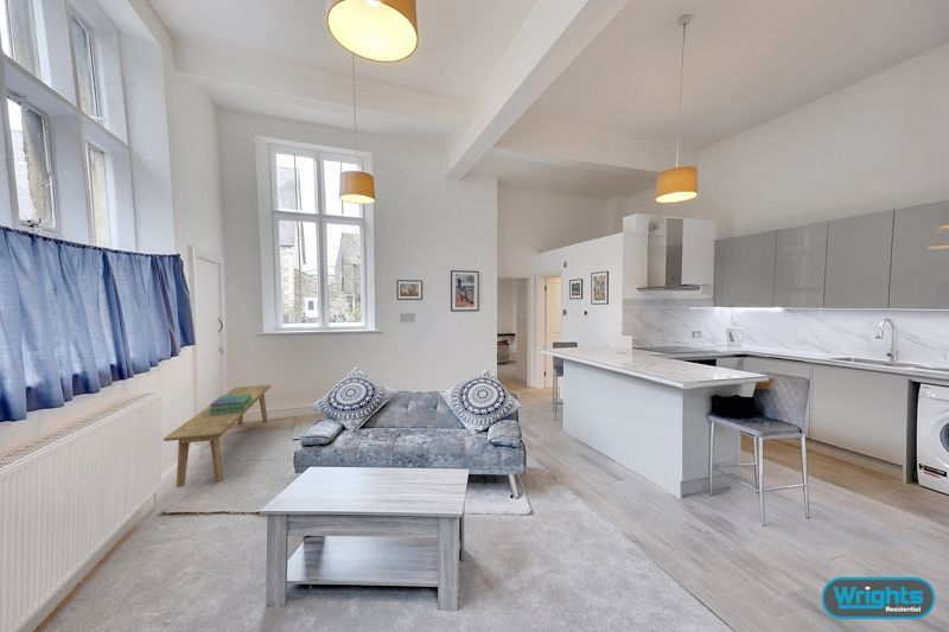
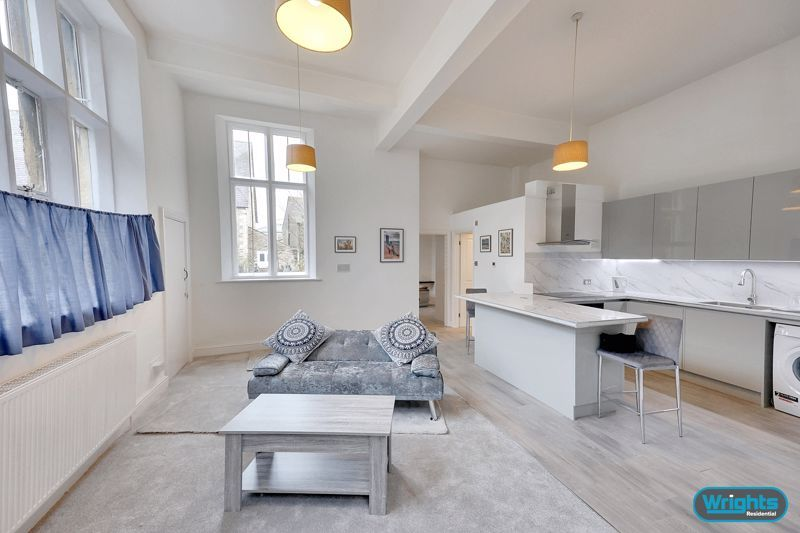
- stack of books [209,394,253,415]
- bench [163,384,272,489]
